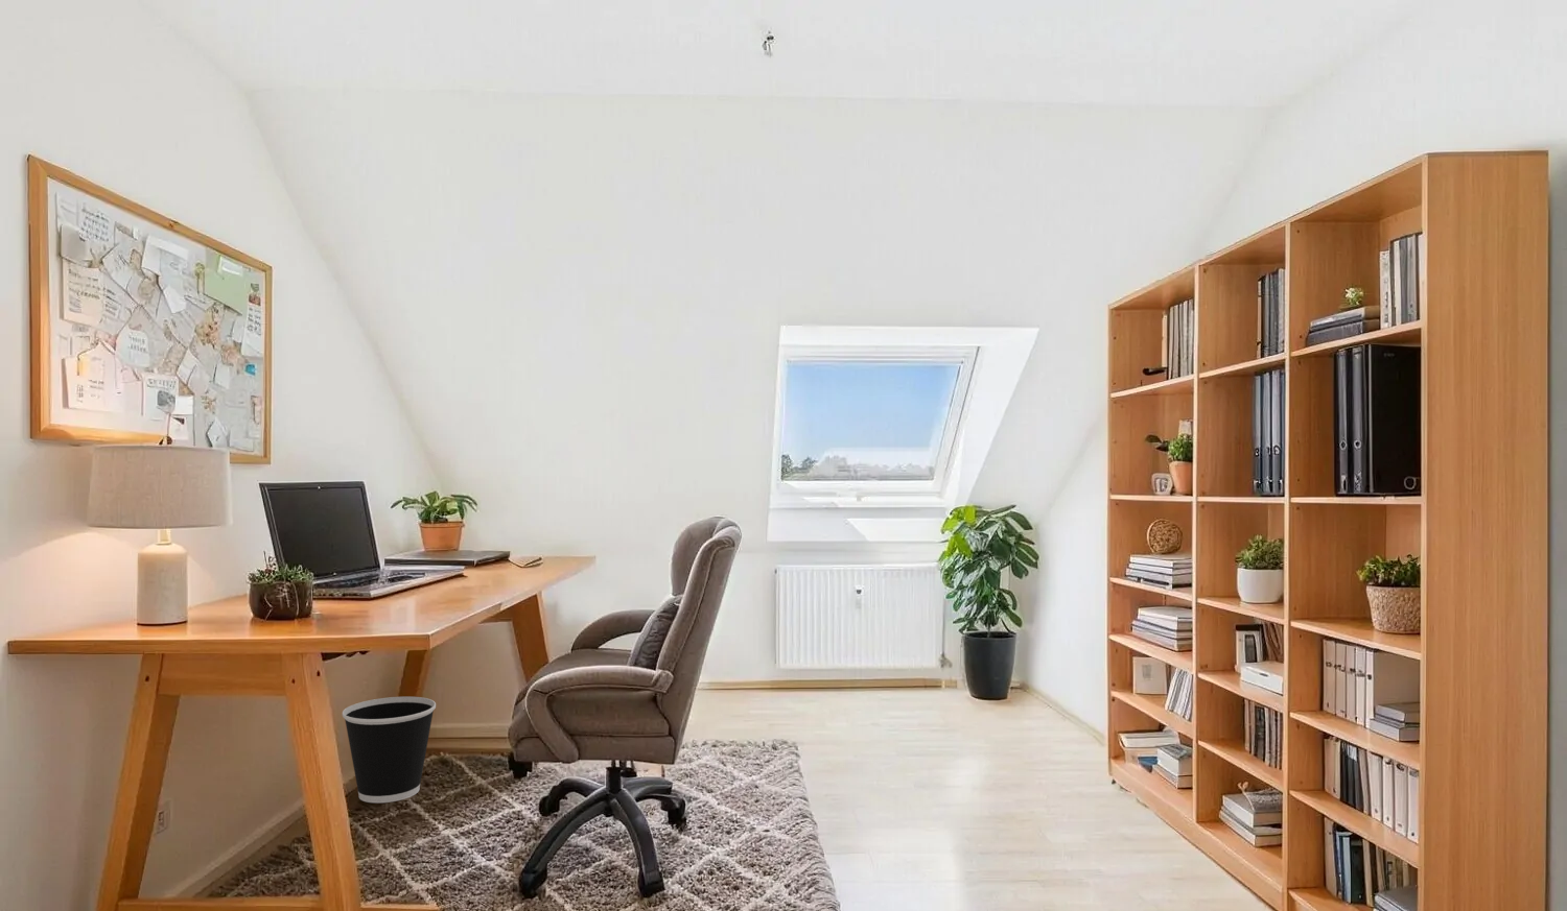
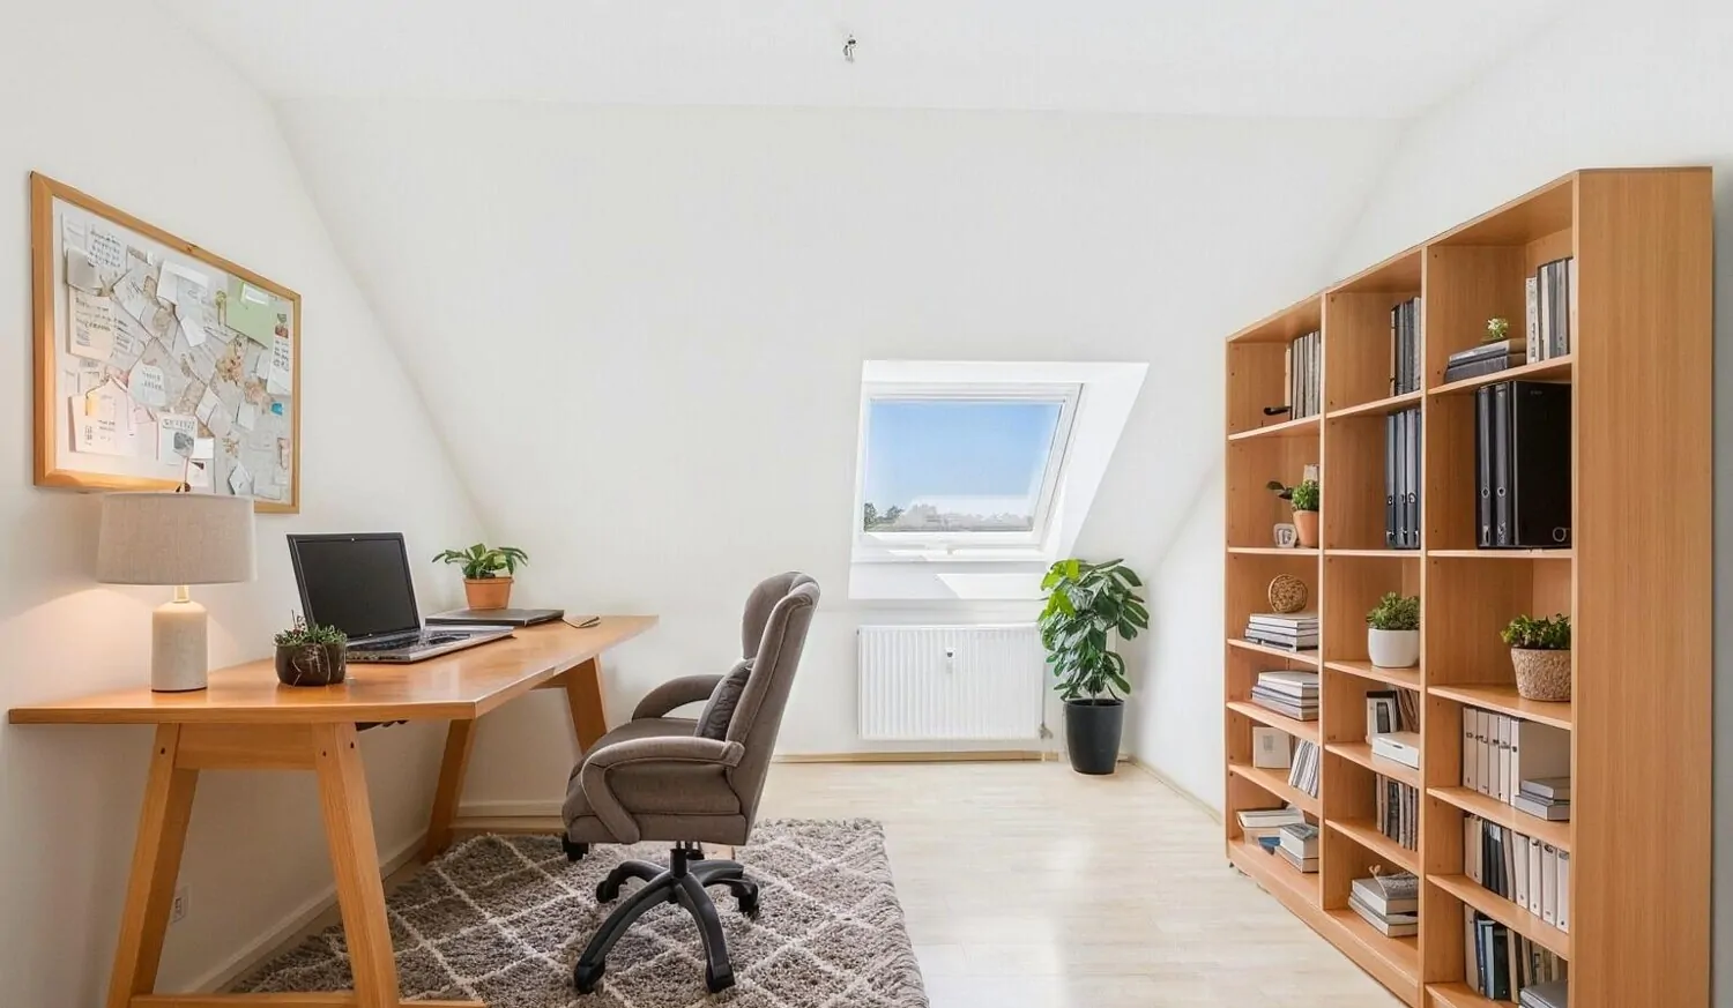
- wastebasket [342,696,436,804]
